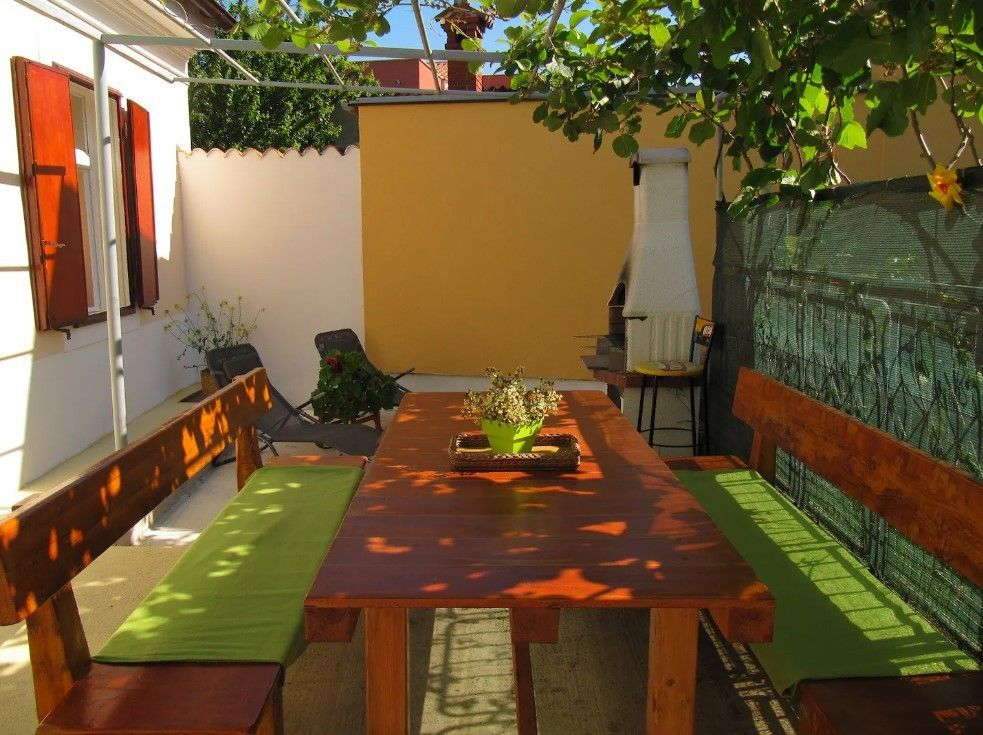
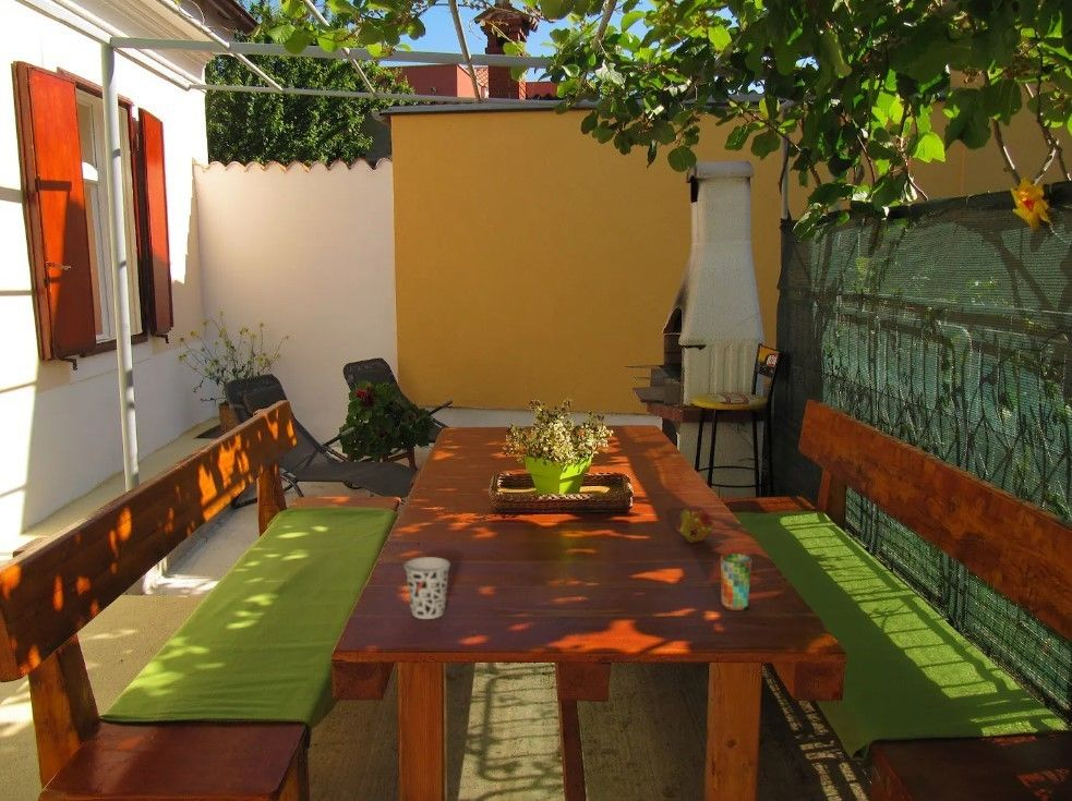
+ fruit [675,507,714,544]
+ cup [403,556,451,620]
+ cup [720,553,752,611]
